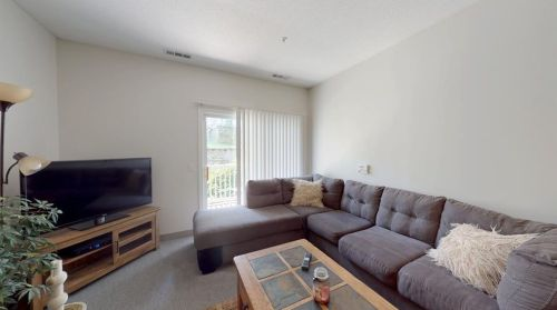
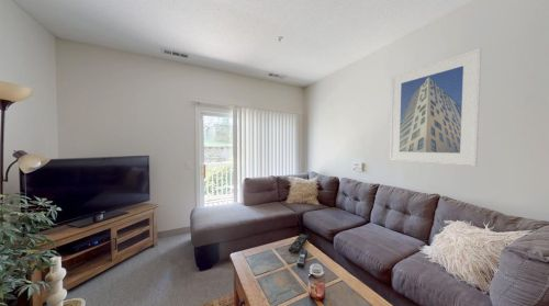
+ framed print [389,47,483,167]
+ remote control [288,233,310,254]
